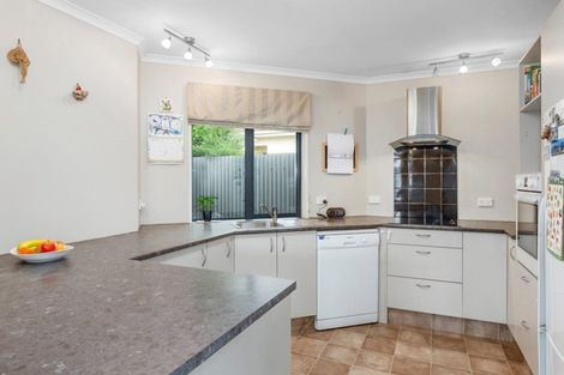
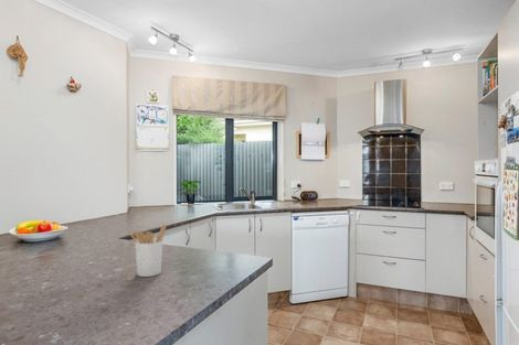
+ utensil holder [128,224,167,278]
